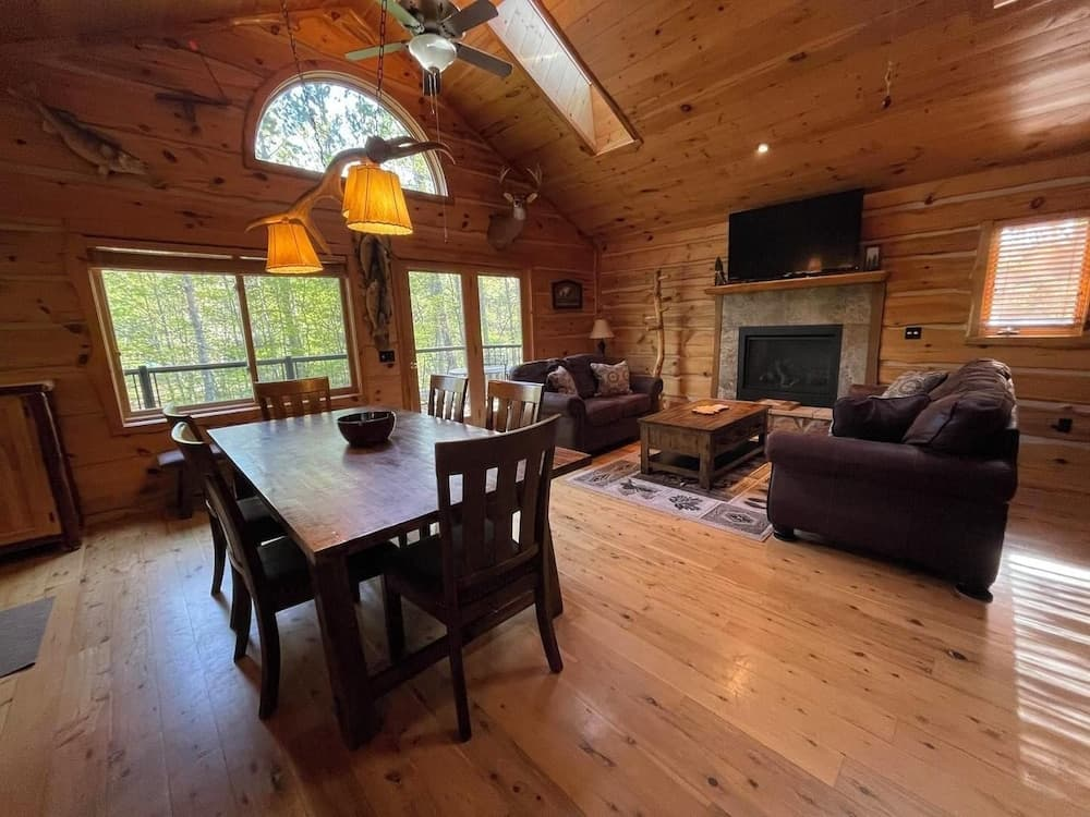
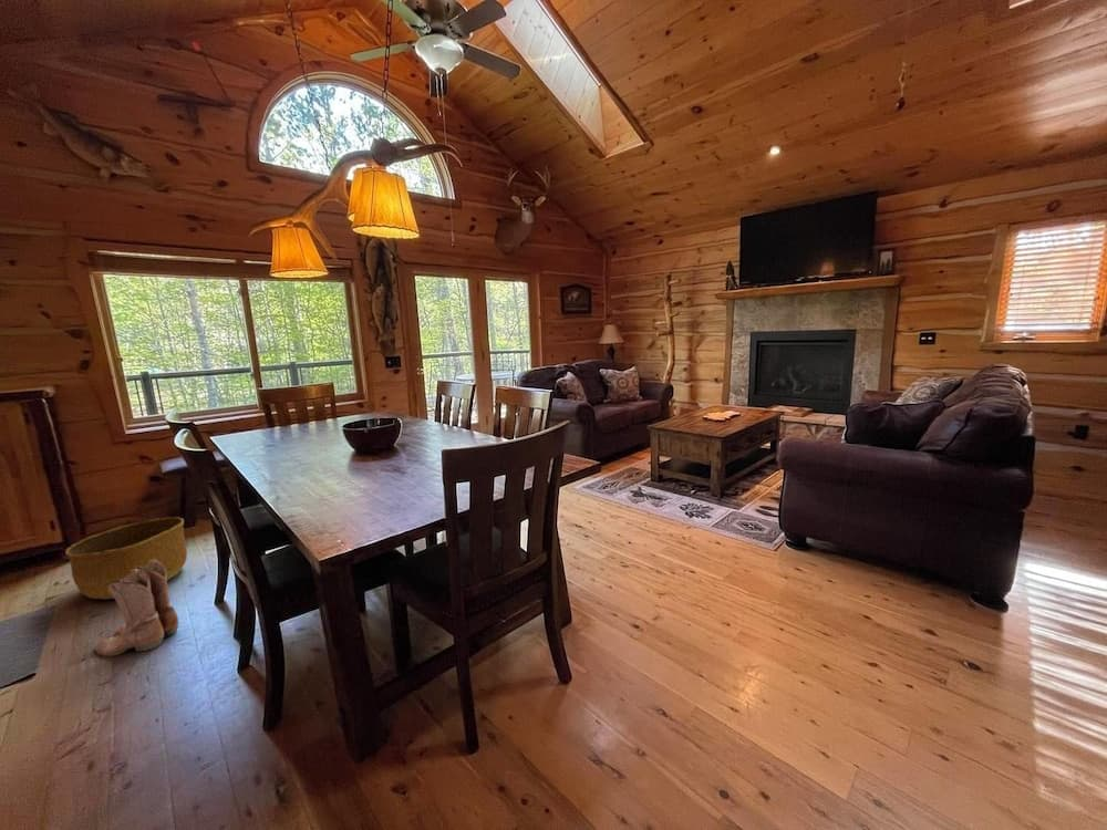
+ boots [94,559,179,657]
+ basket [64,516,188,600]
